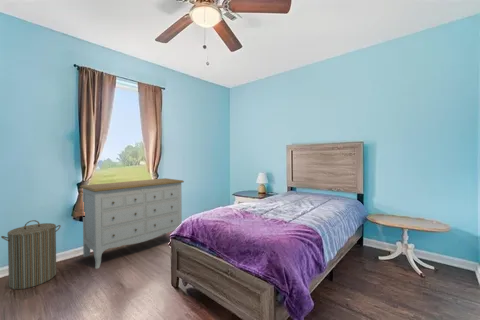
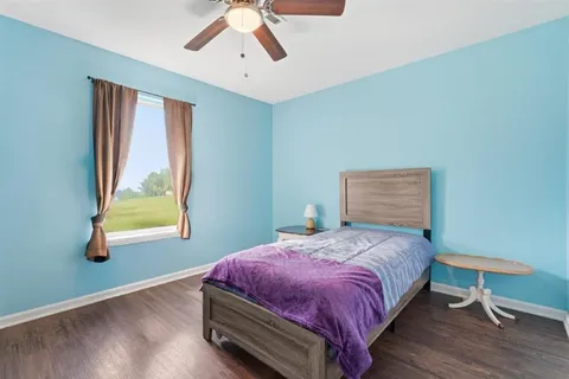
- dresser [79,177,185,270]
- laundry hamper [0,219,62,290]
